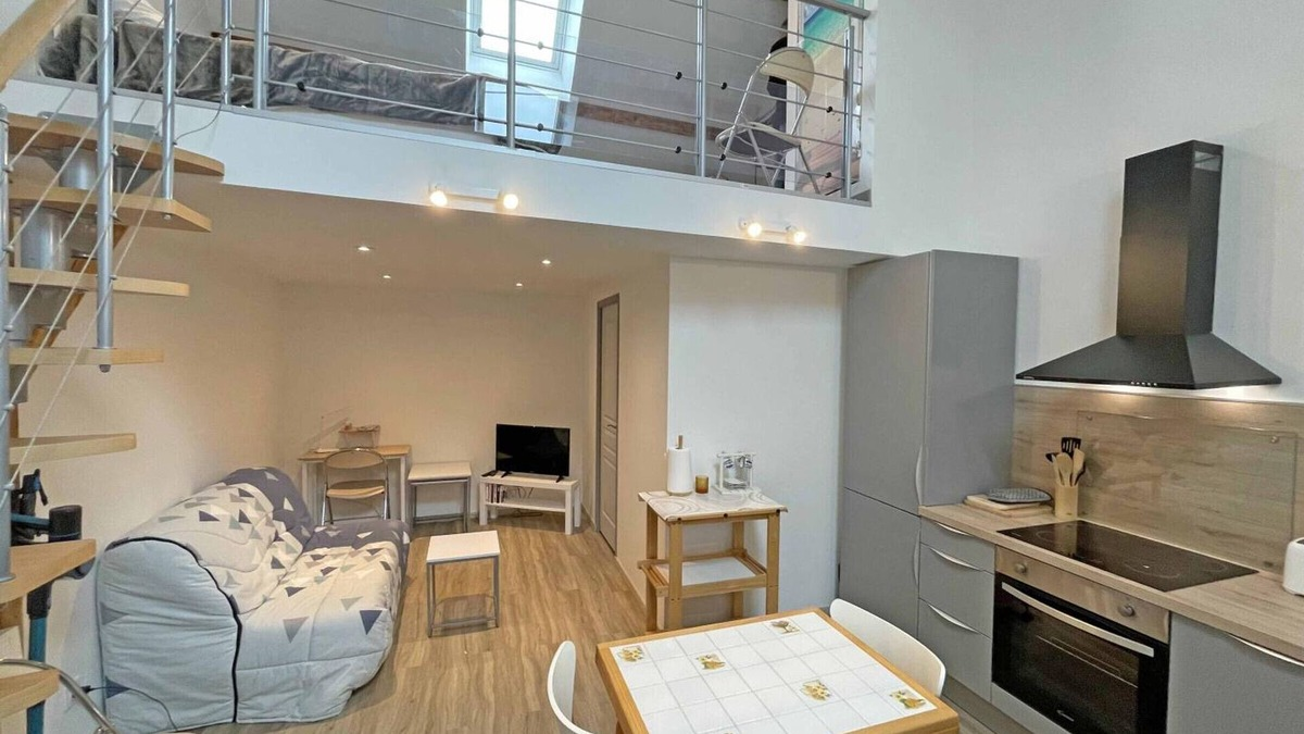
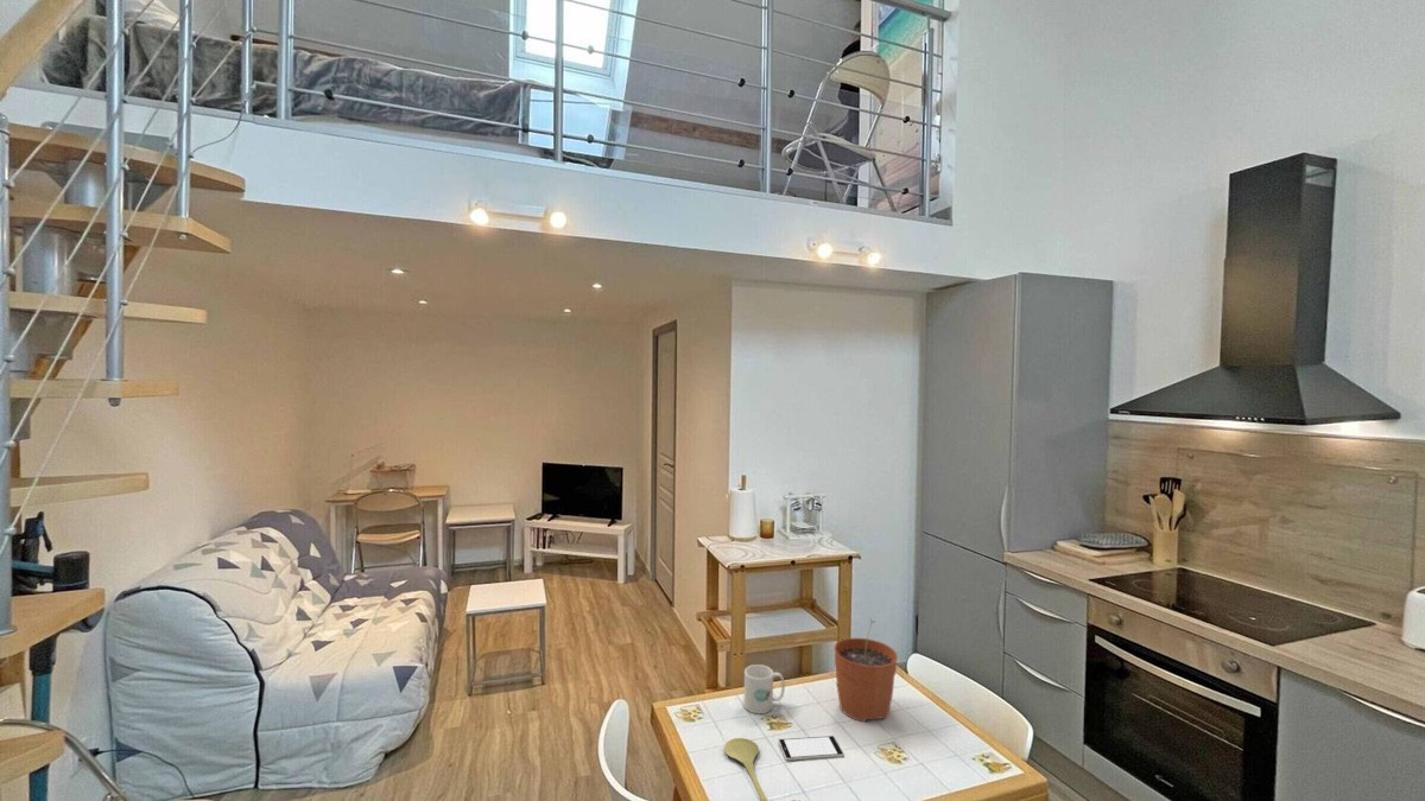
+ plant pot [832,617,899,723]
+ smartphone [777,735,846,762]
+ spoon [723,737,770,801]
+ mug [742,663,786,714]
